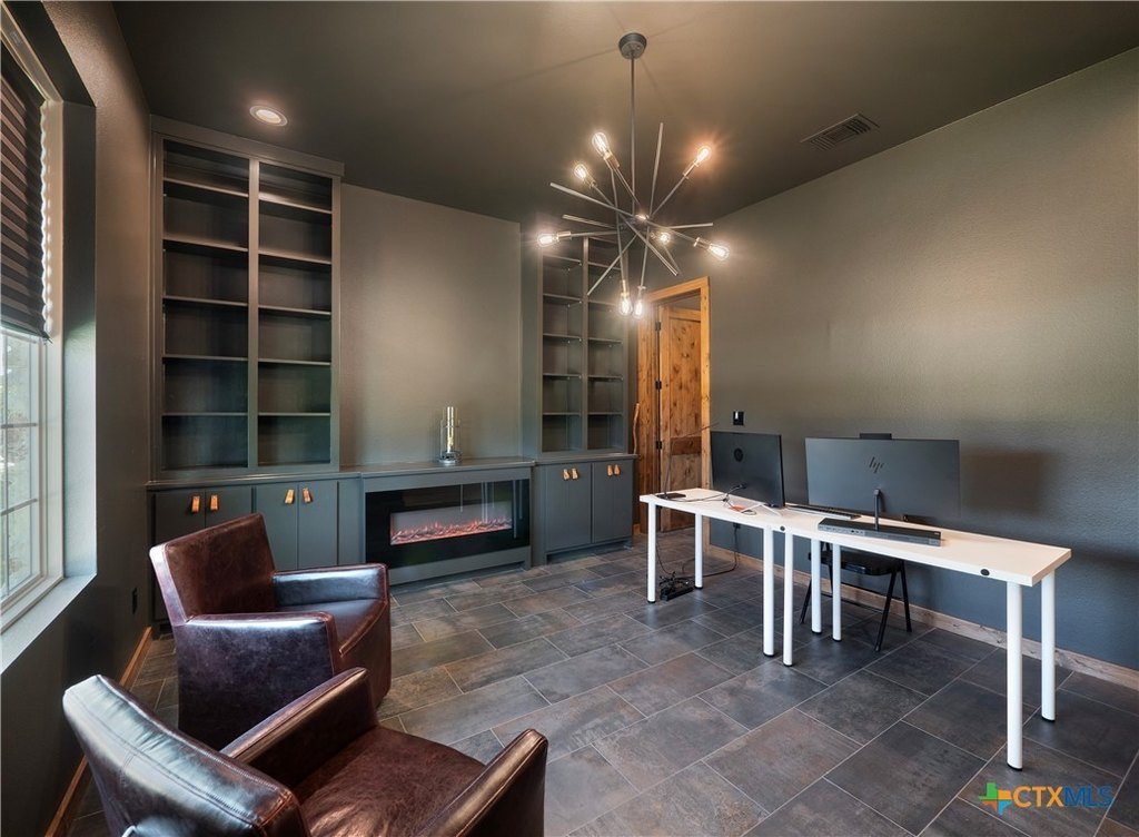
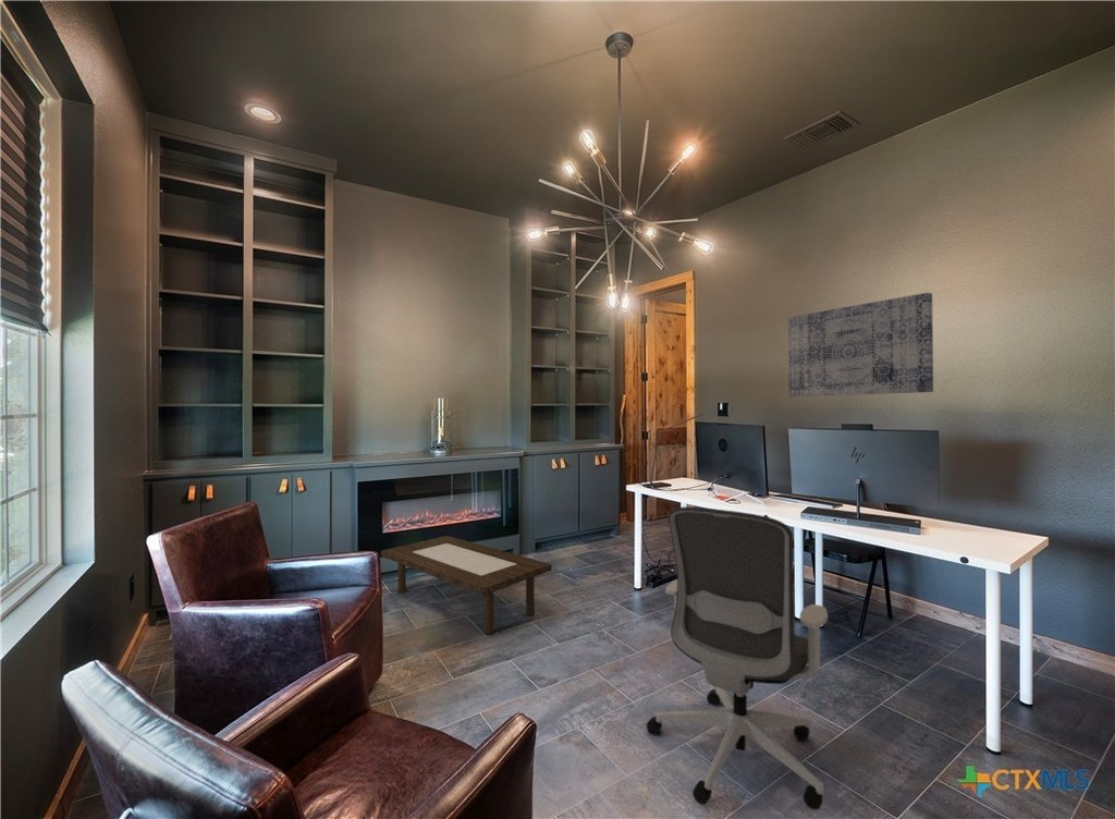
+ coffee table [380,535,553,635]
+ wall art [787,292,934,398]
+ office chair [646,505,829,811]
